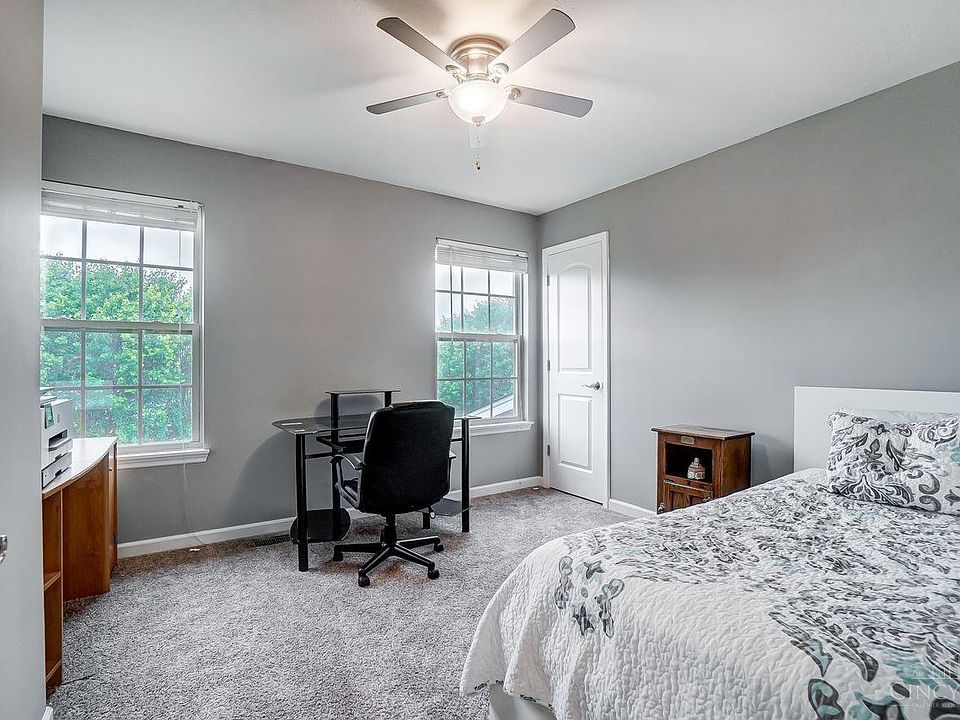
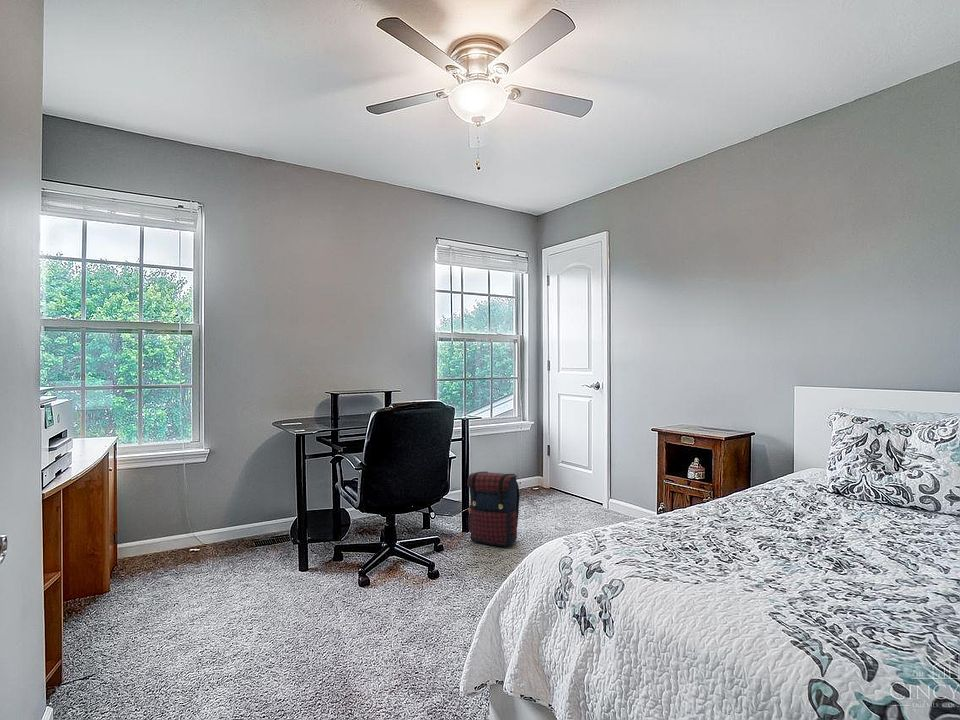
+ satchel [466,471,521,547]
